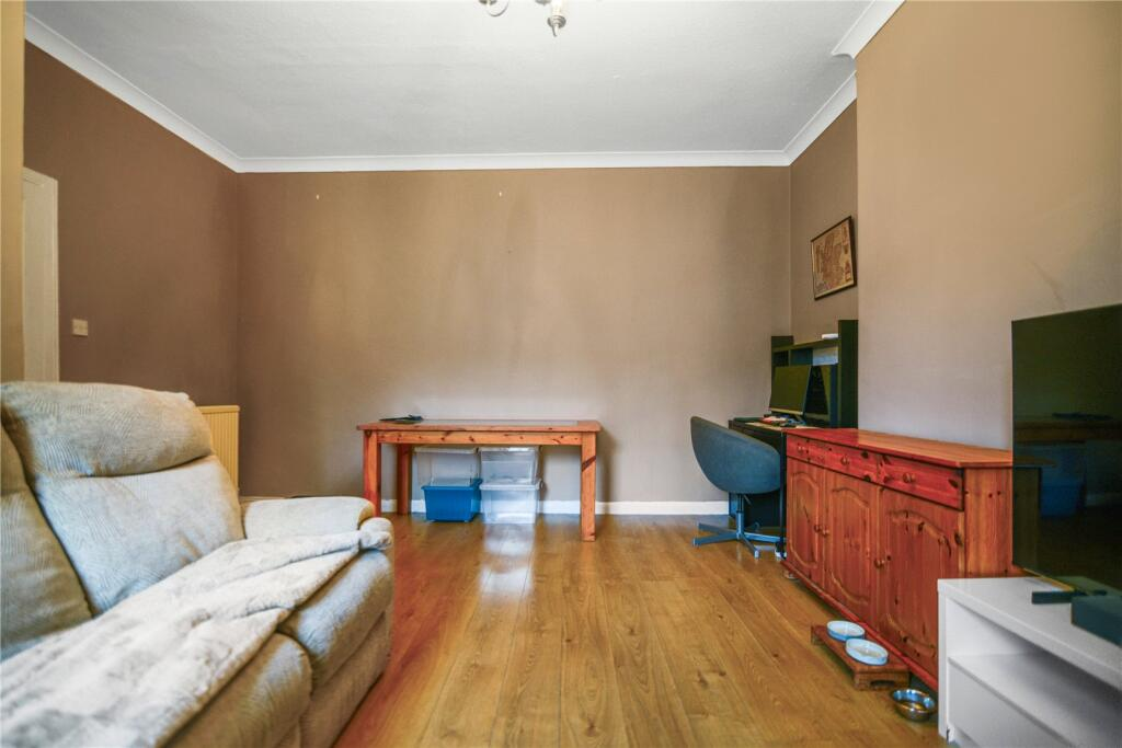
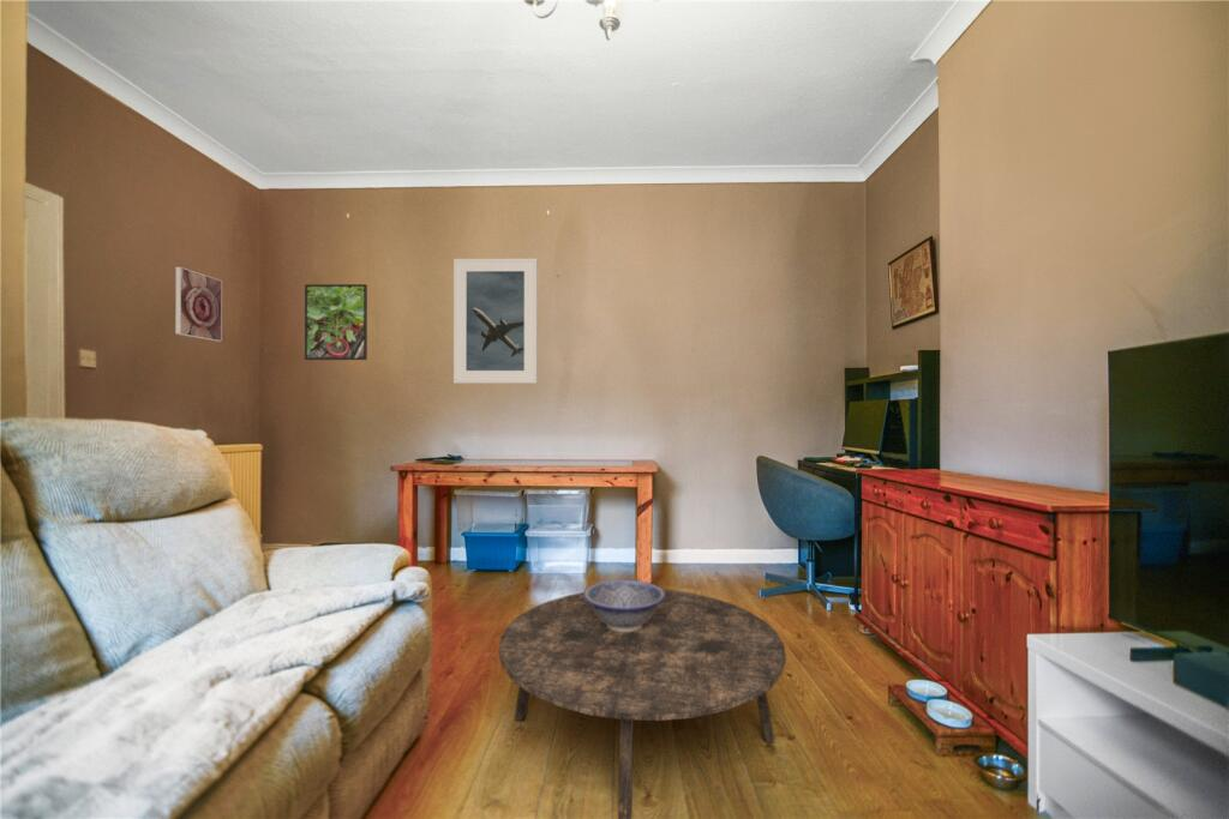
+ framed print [304,283,368,361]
+ decorative bowl [582,579,666,632]
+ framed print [452,258,539,385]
+ coffee table [498,588,787,819]
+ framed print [174,266,223,343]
